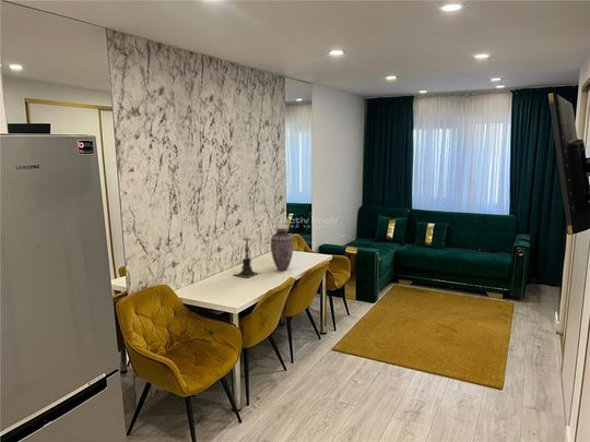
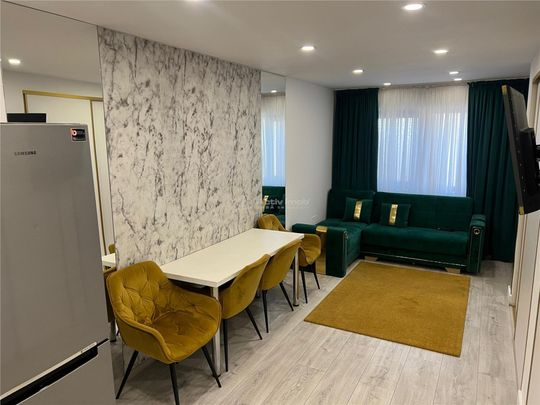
- vase [270,227,294,272]
- candle holder [233,237,263,279]
